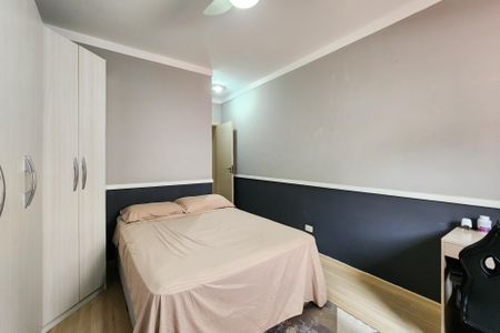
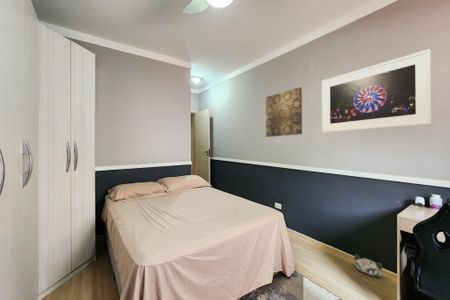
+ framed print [321,48,433,134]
+ plush toy [353,253,383,278]
+ wall art [265,86,303,138]
